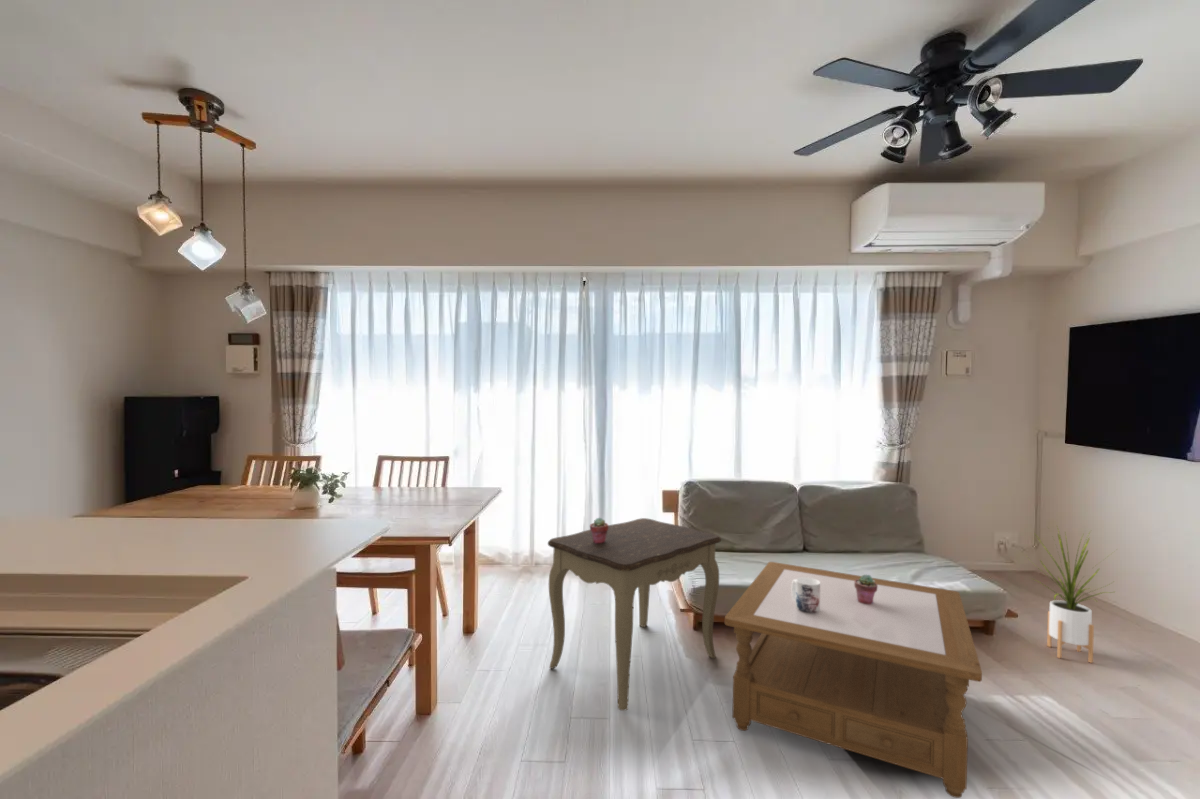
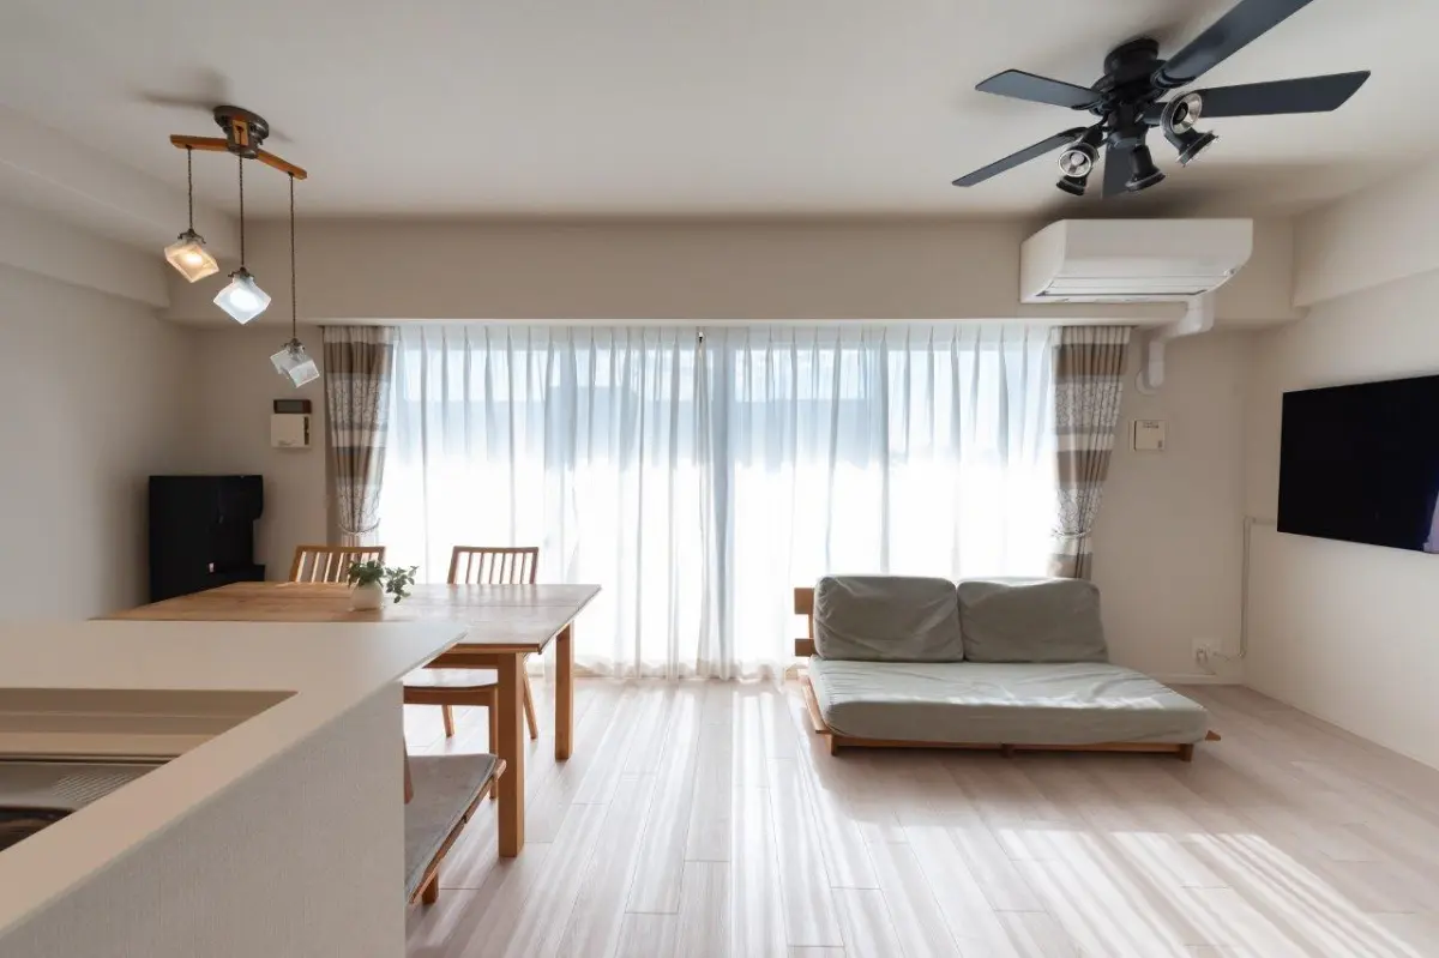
- coffee table [724,561,983,799]
- potted succulent [854,574,878,605]
- side table [547,517,722,712]
- potted succulent [589,516,609,544]
- mug [791,577,820,613]
- house plant [1026,525,1117,664]
